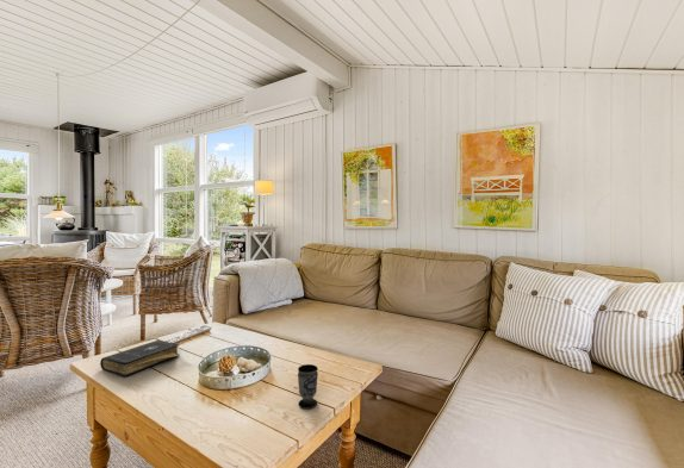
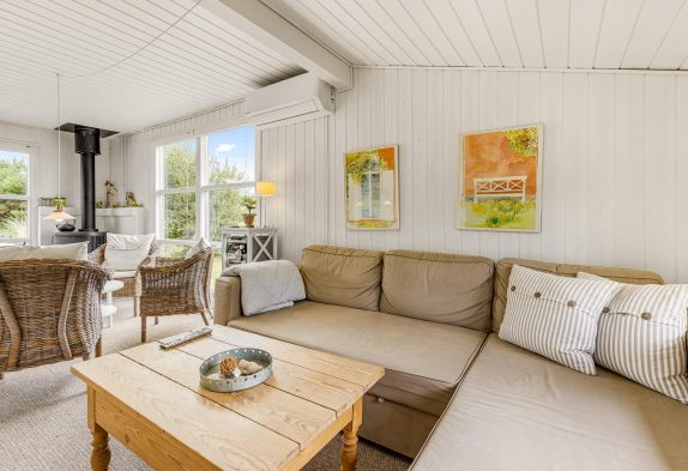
- book [99,339,180,377]
- cup [297,363,319,410]
